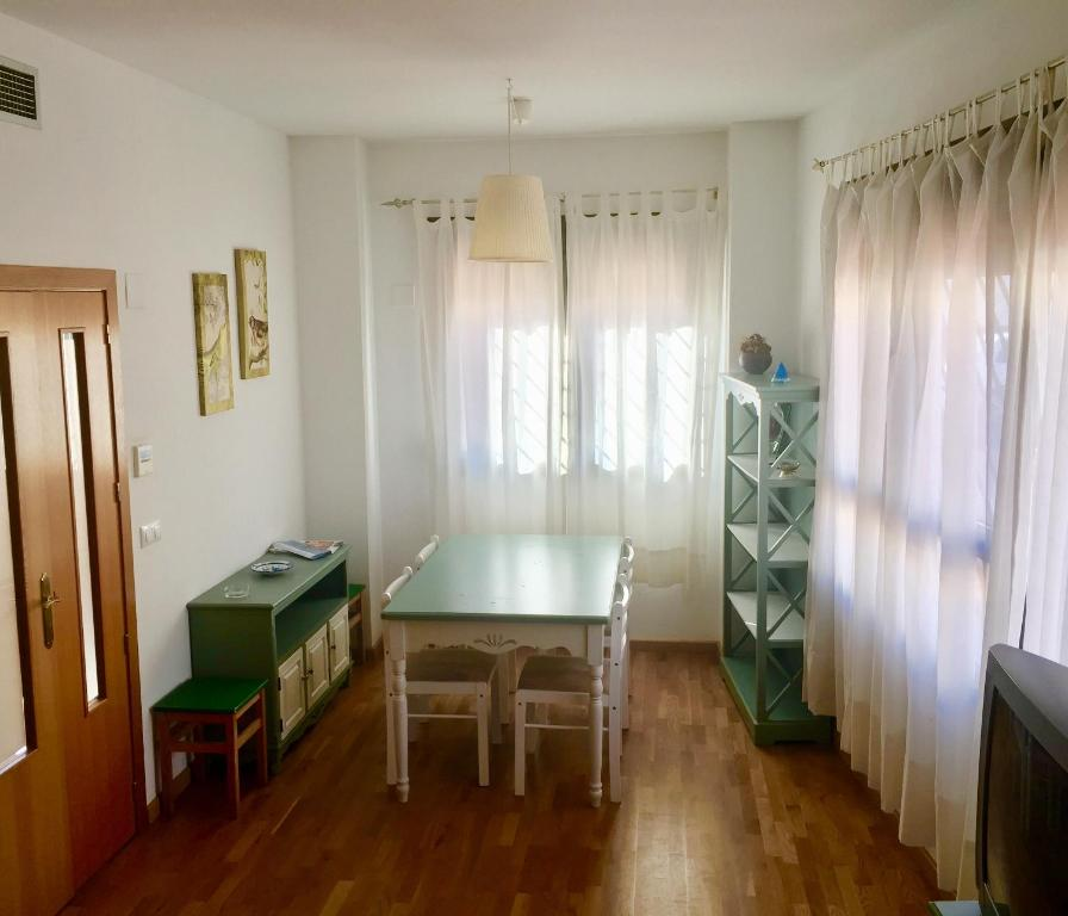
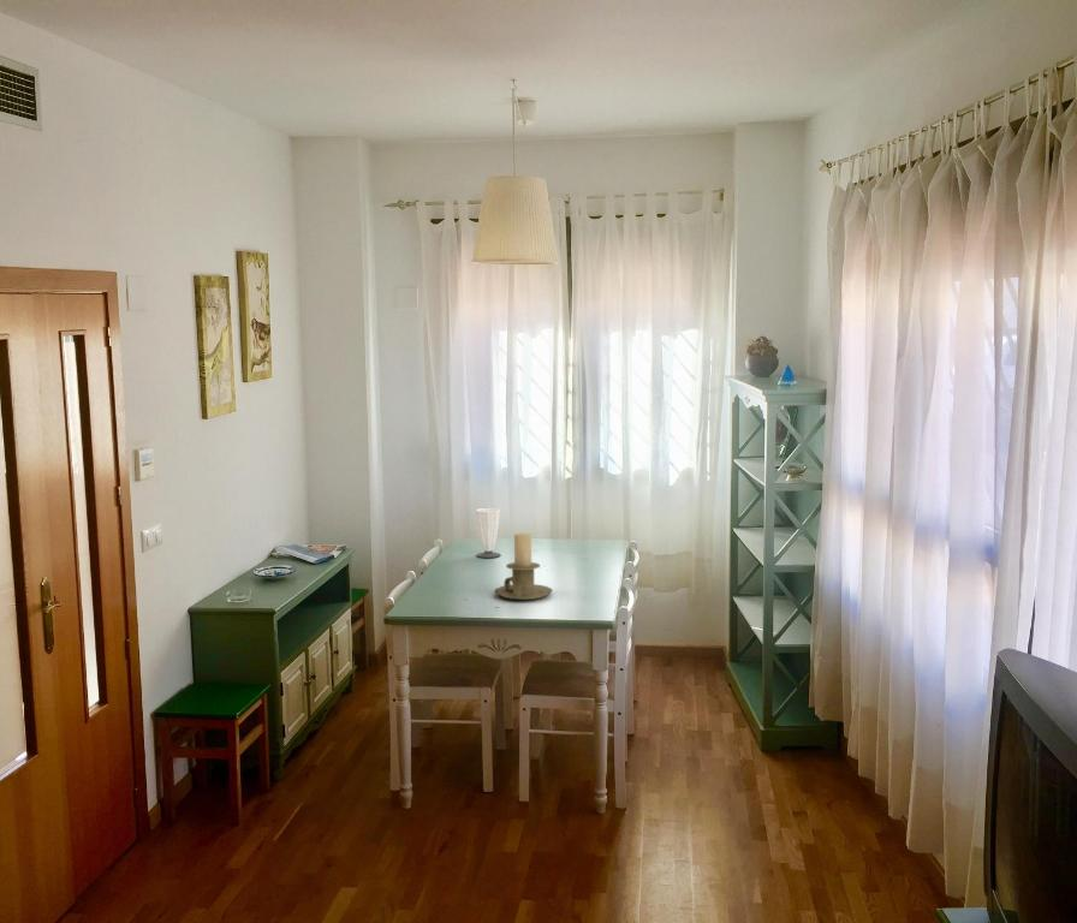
+ cup [475,507,502,559]
+ candle holder [493,532,554,601]
